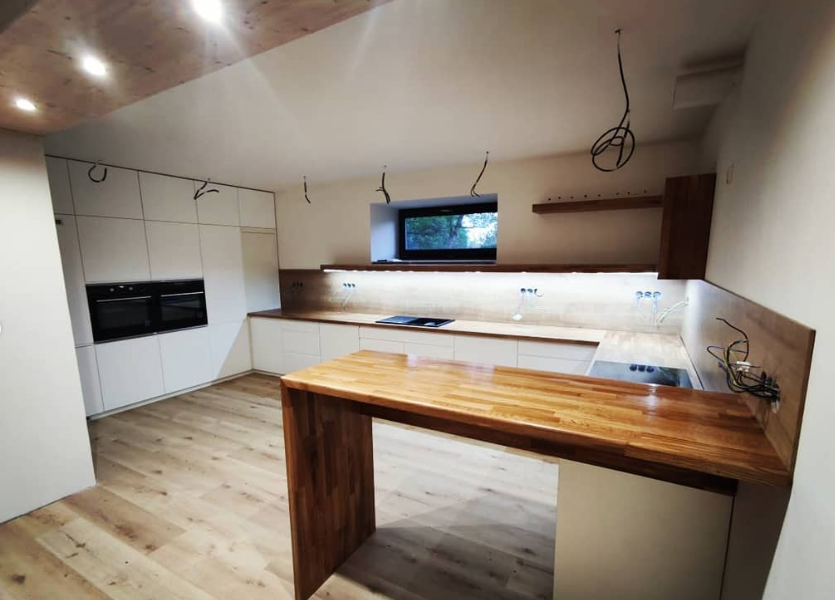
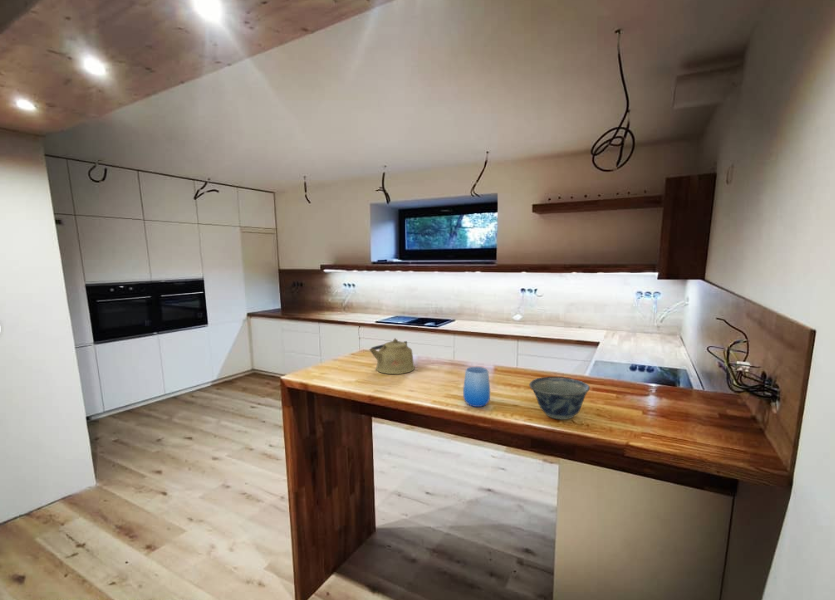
+ kettle [368,337,416,375]
+ cup [462,366,491,408]
+ bowl [528,375,591,420]
